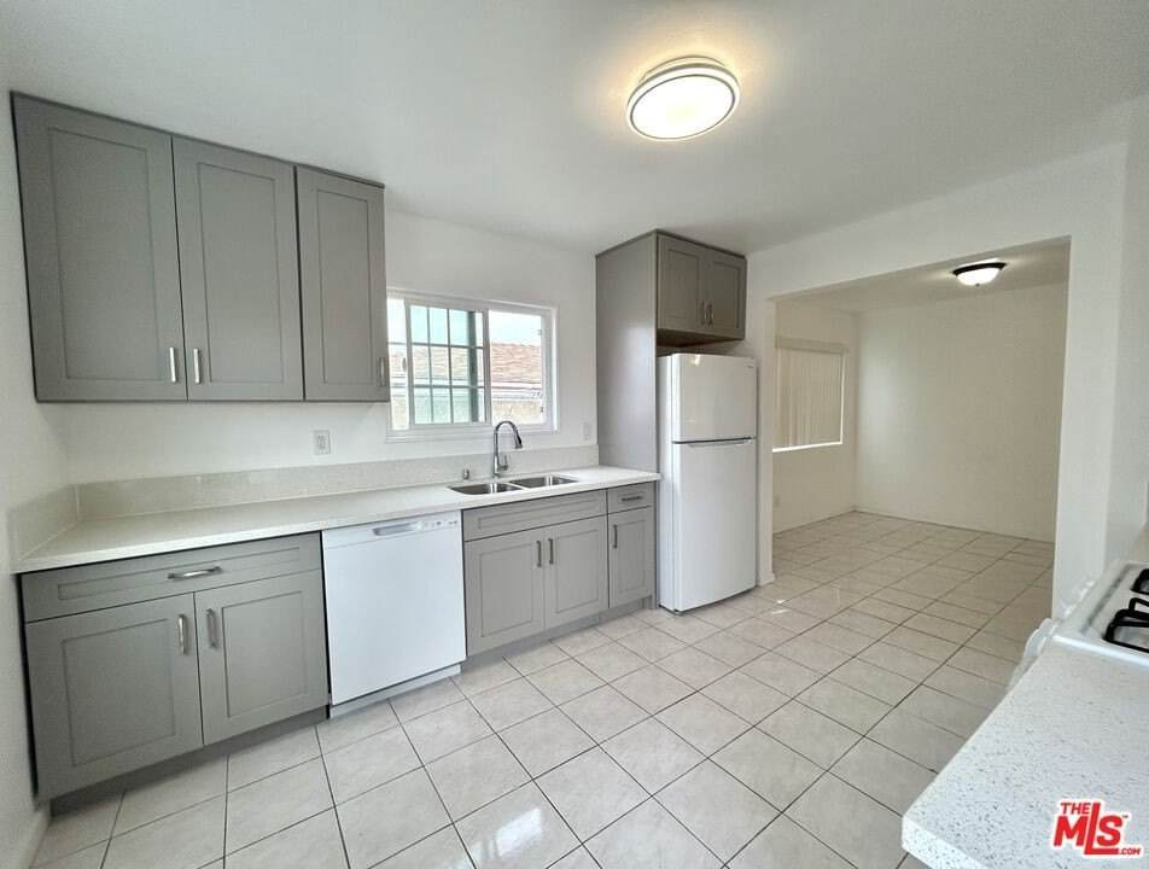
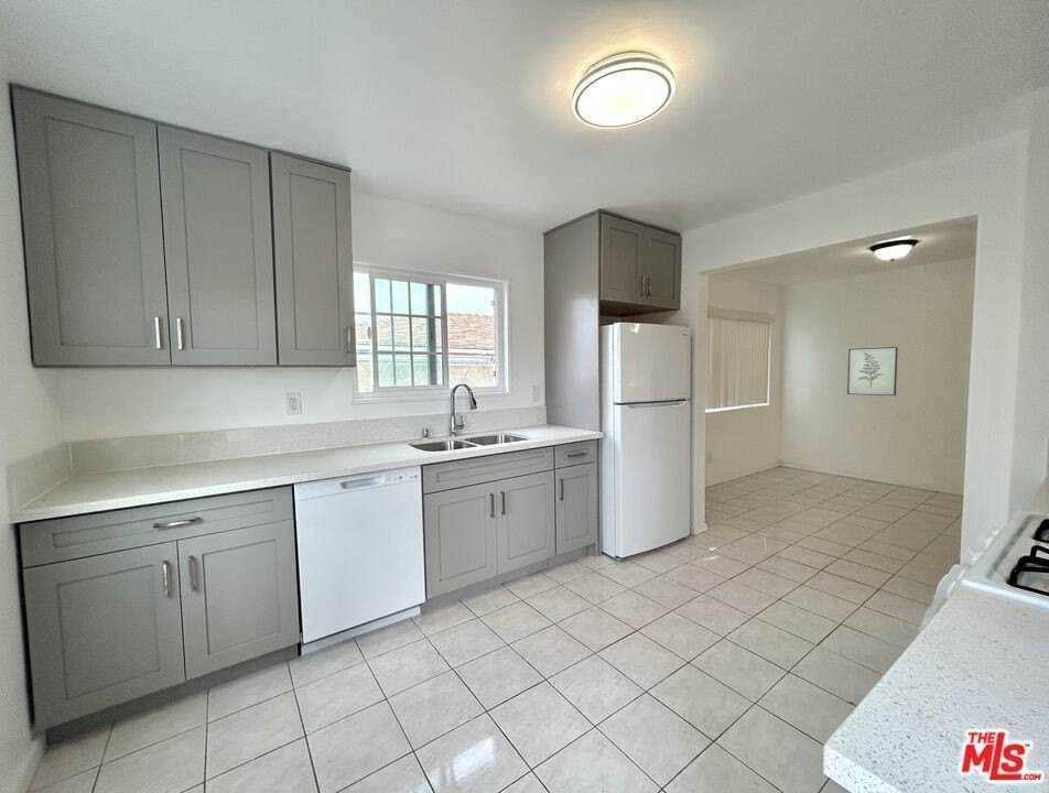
+ wall art [846,346,899,397]
